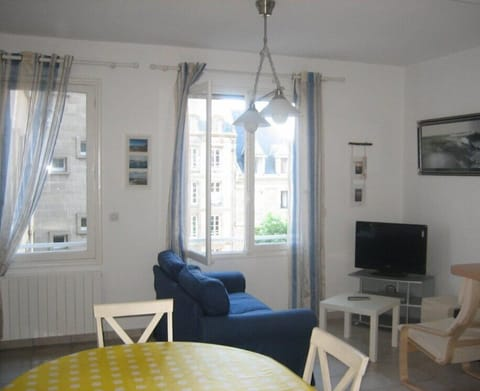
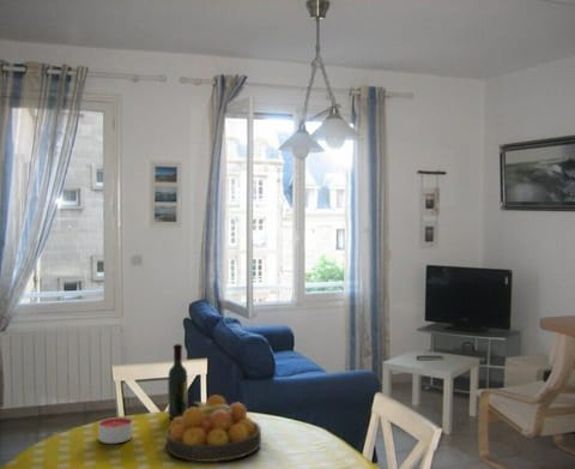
+ candle [98,416,133,445]
+ fruit bowl [164,395,262,463]
+ wine bottle [167,343,189,420]
